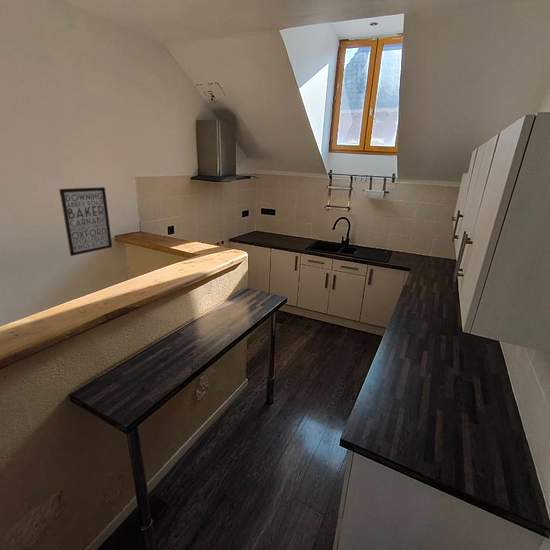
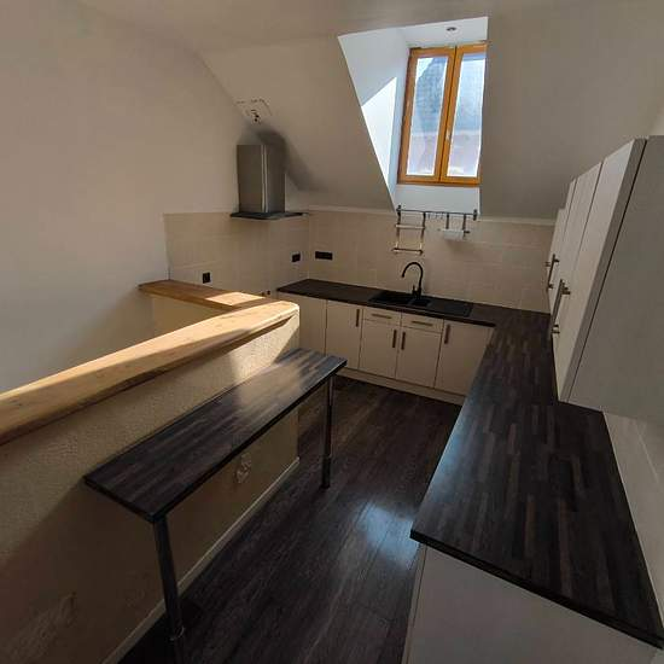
- wall art [58,186,113,257]
